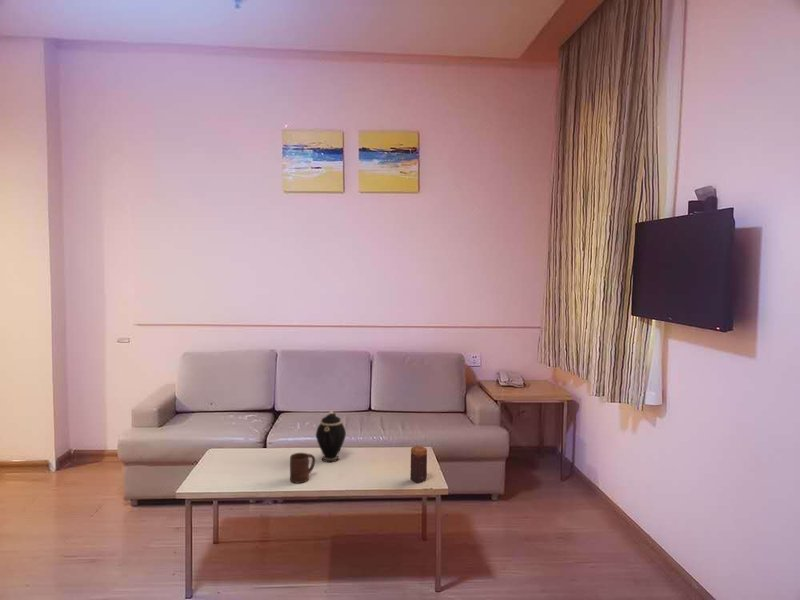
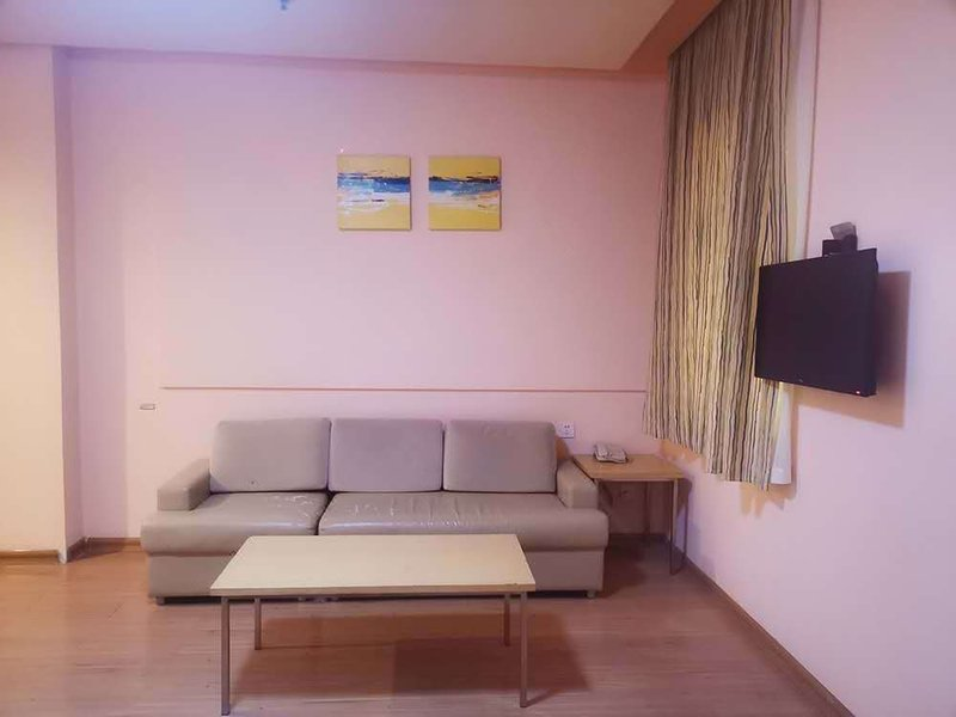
- cup [289,452,316,484]
- teapot [315,410,347,463]
- candle [409,445,428,484]
